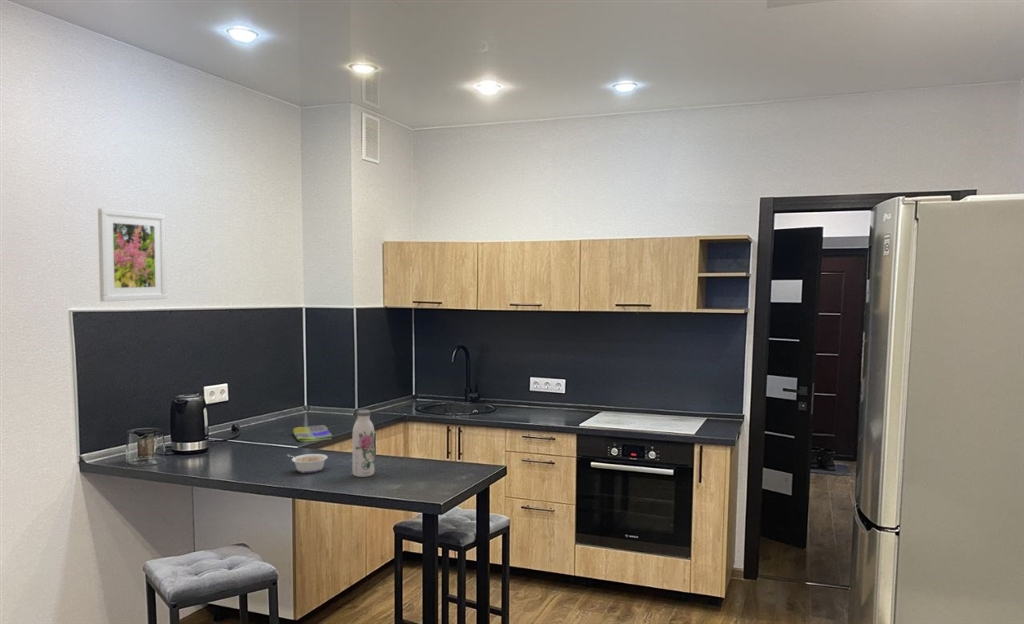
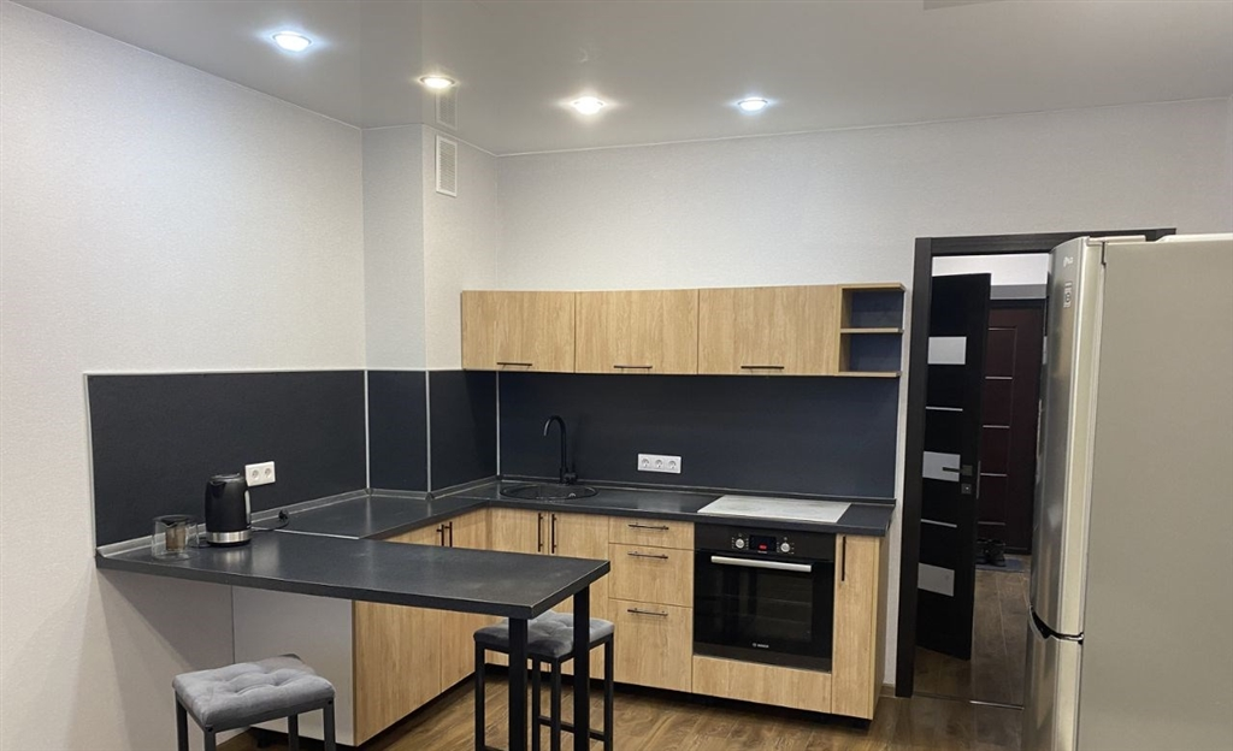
- dish towel [292,424,334,443]
- water bottle [351,409,375,478]
- legume [286,453,329,474]
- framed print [97,208,168,303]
